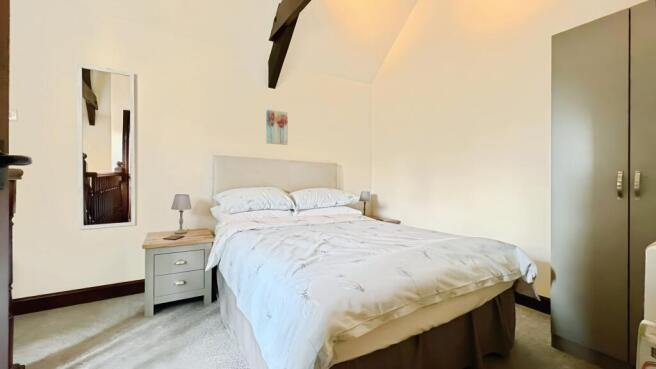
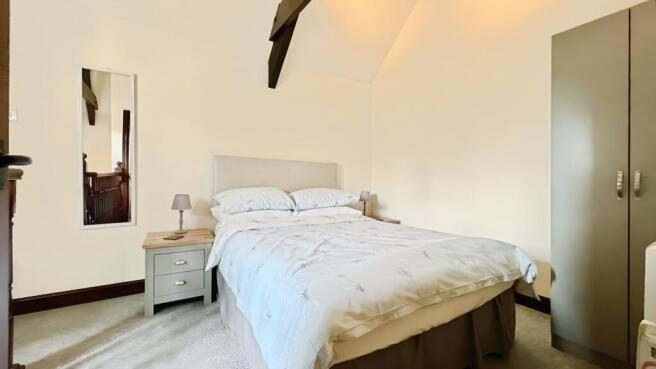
- wall art [265,109,289,146]
